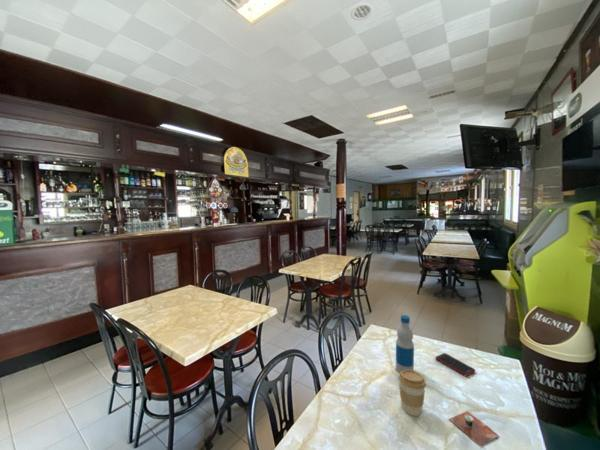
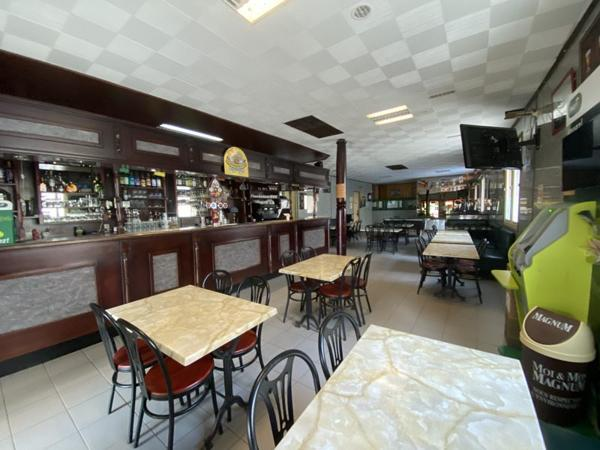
- cell phone [434,352,476,377]
- cup [448,410,500,447]
- bottle [395,314,415,373]
- coffee cup [397,370,427,417]
